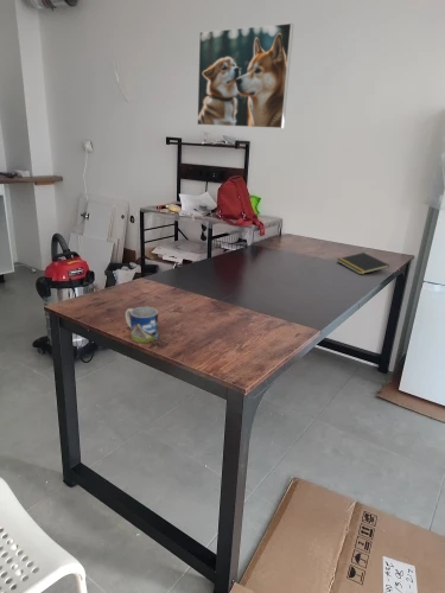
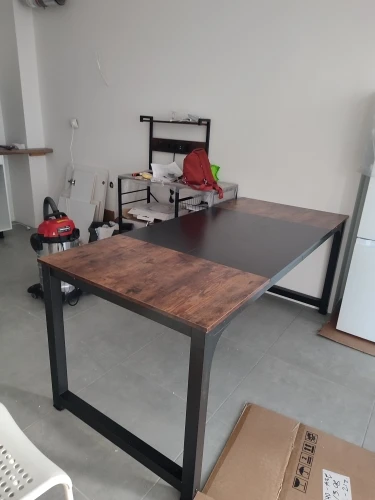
- notepad [336,251,390,275]
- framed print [196,21,294,129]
- mug [125,306,159,344]
